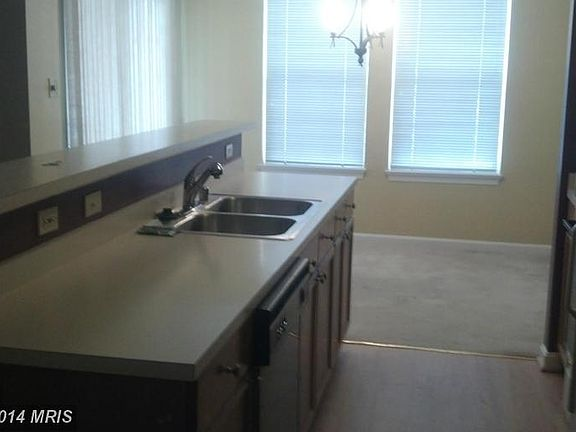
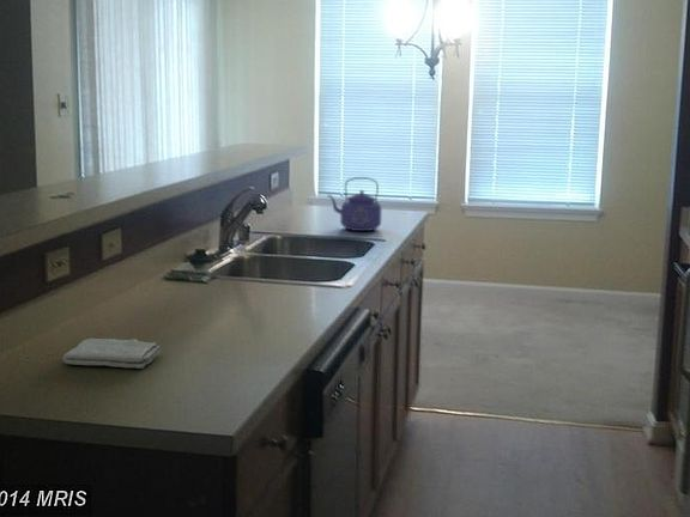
+ washcloth [61,337,162,370]
+ kettle [326,176,382,232]
